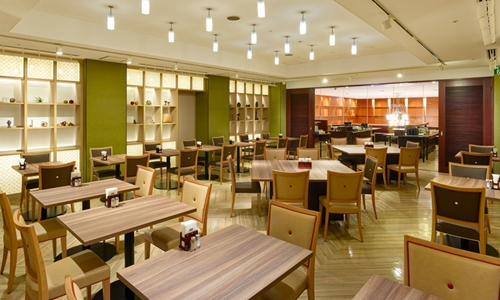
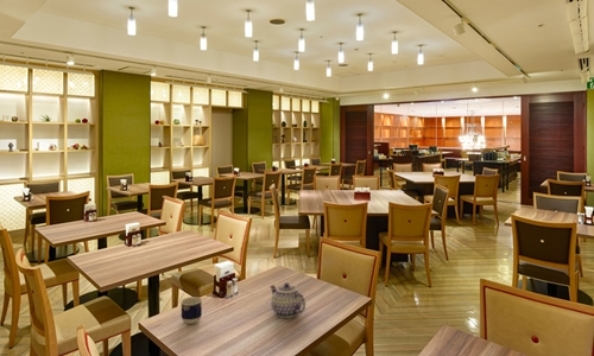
+ teapot [268,281,307,319]
+ cup [179,295,203,325]
